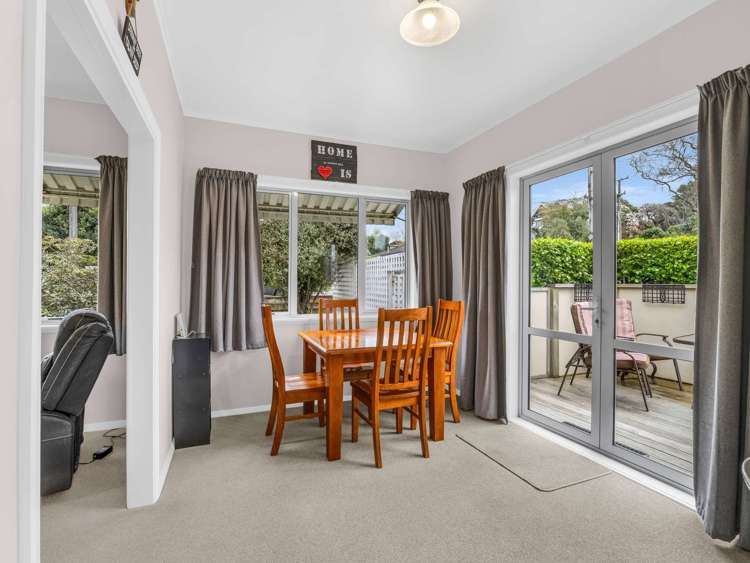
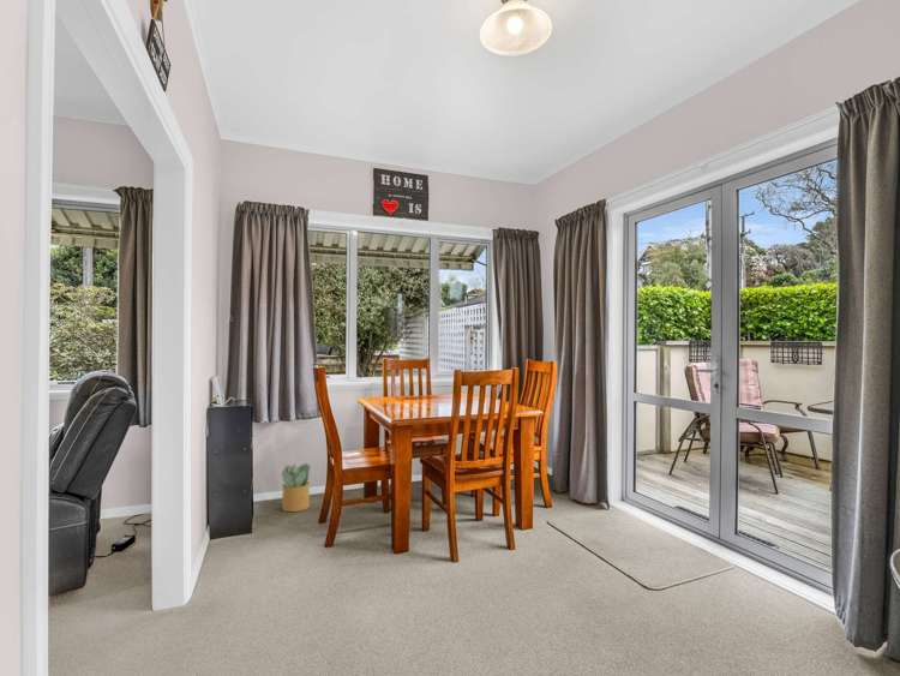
+ potted plant [281,462,312,513]
